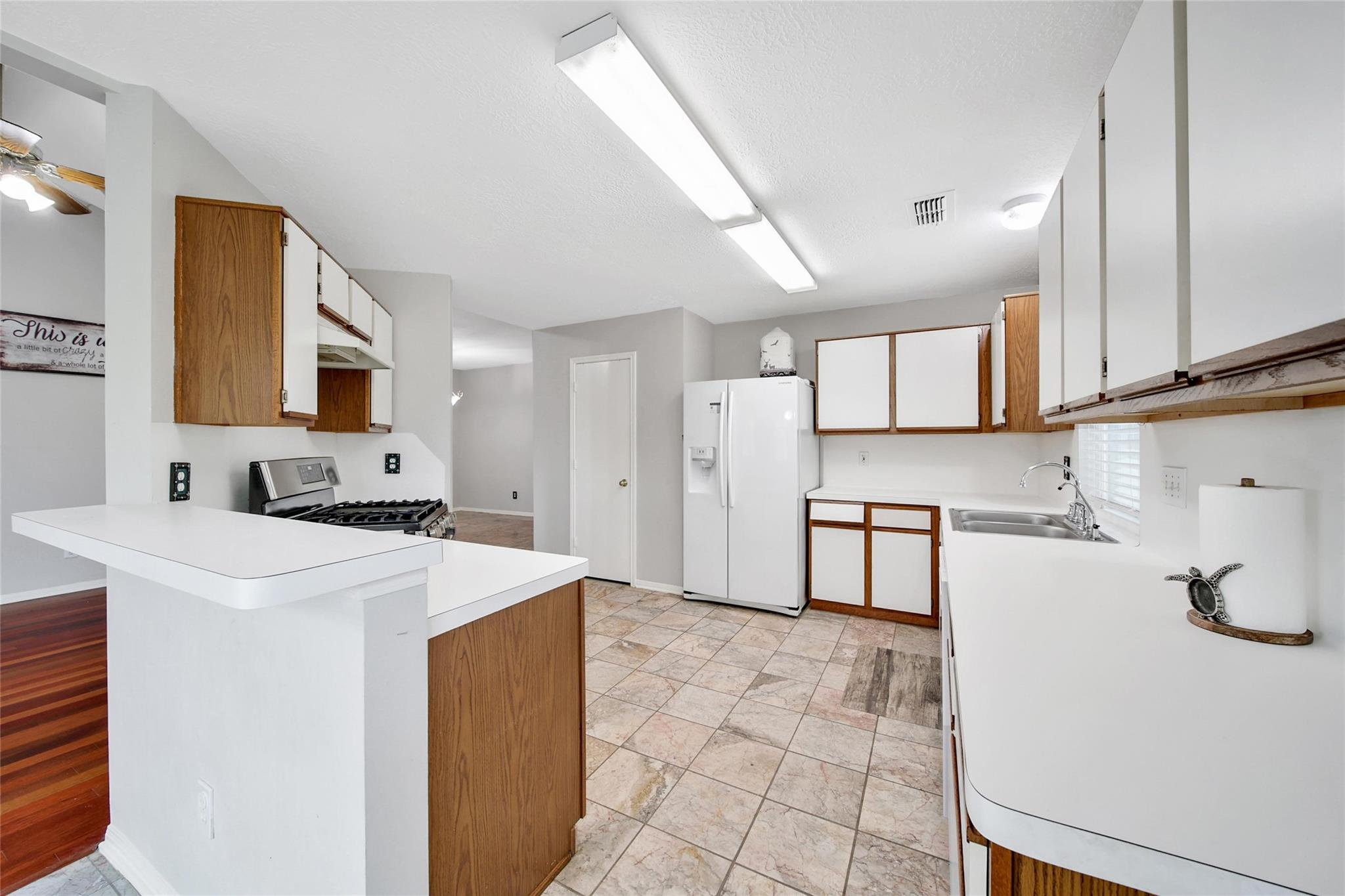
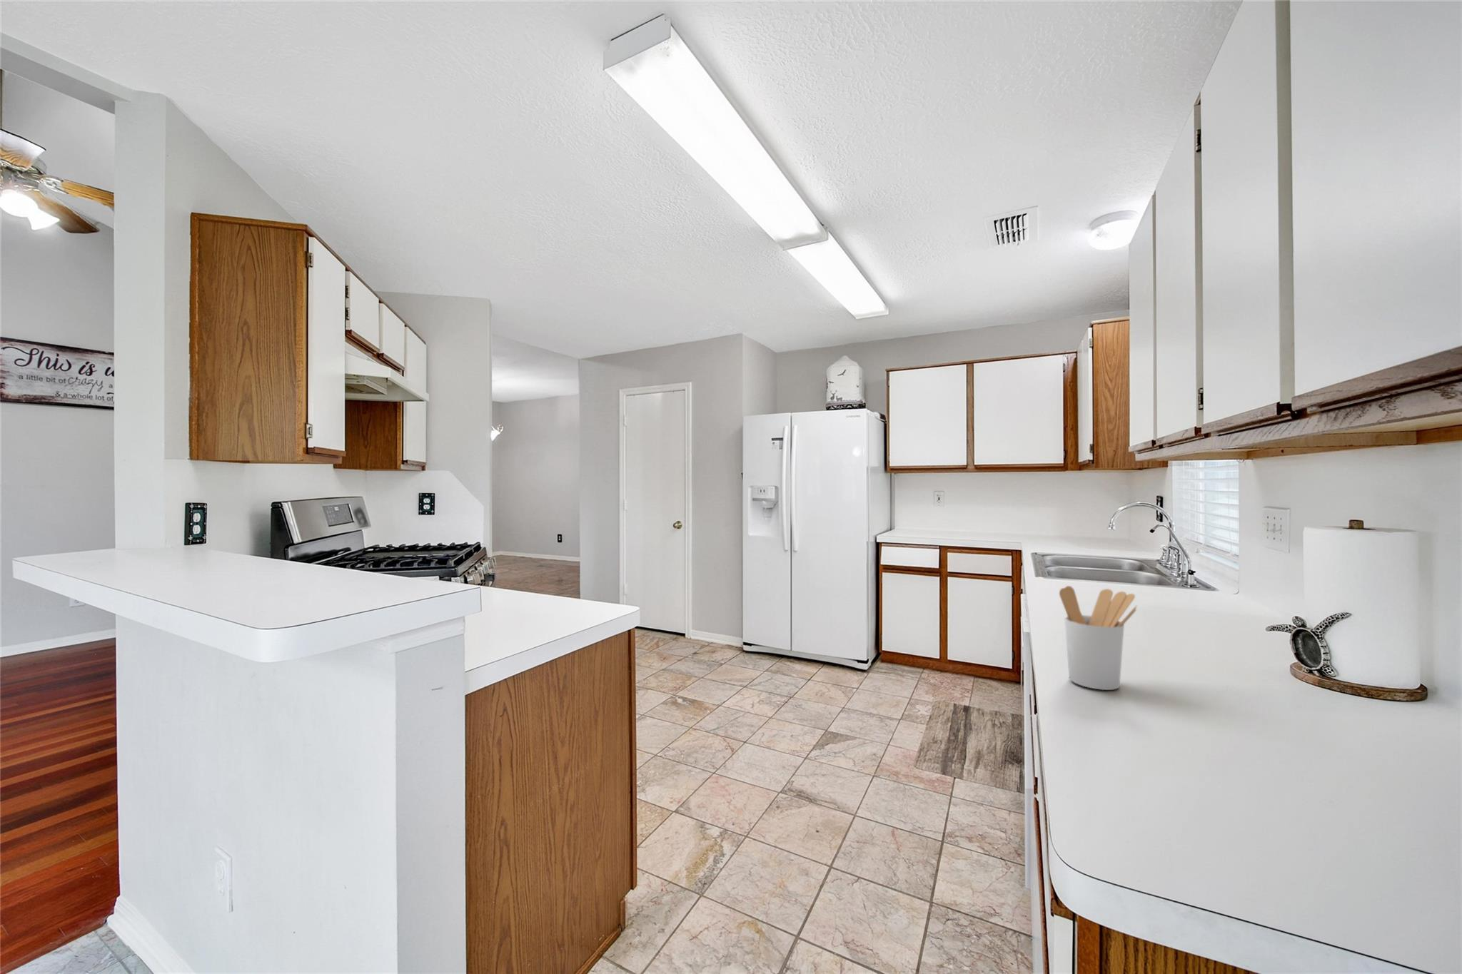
+ utensil holder [1059,585,1138,690]
